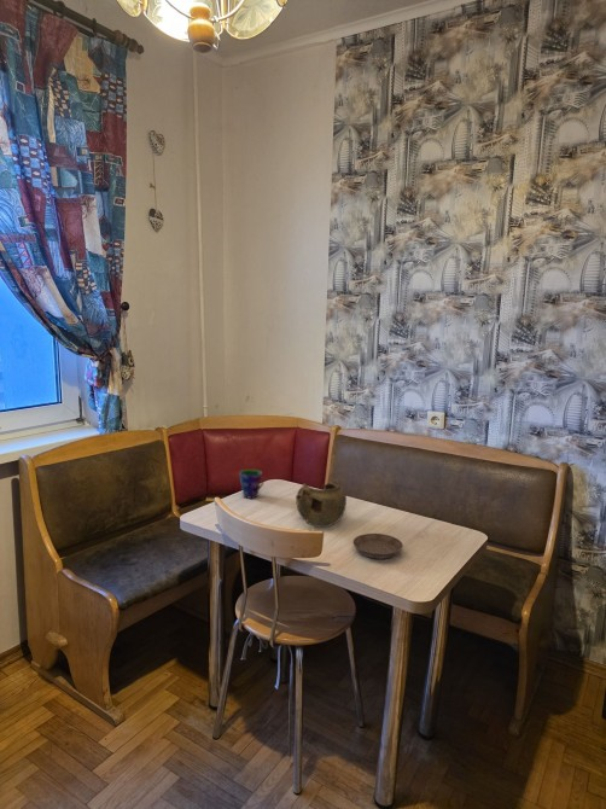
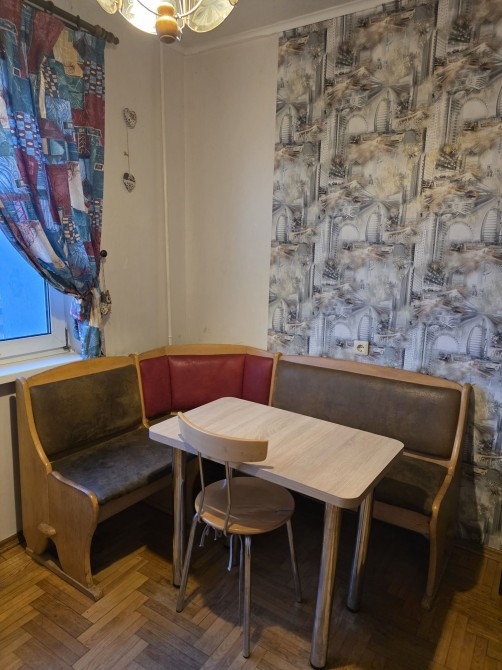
- teapot [295,478,348,528]
- cup [238,468,264,500]
- saucer [351,532,404,560]
